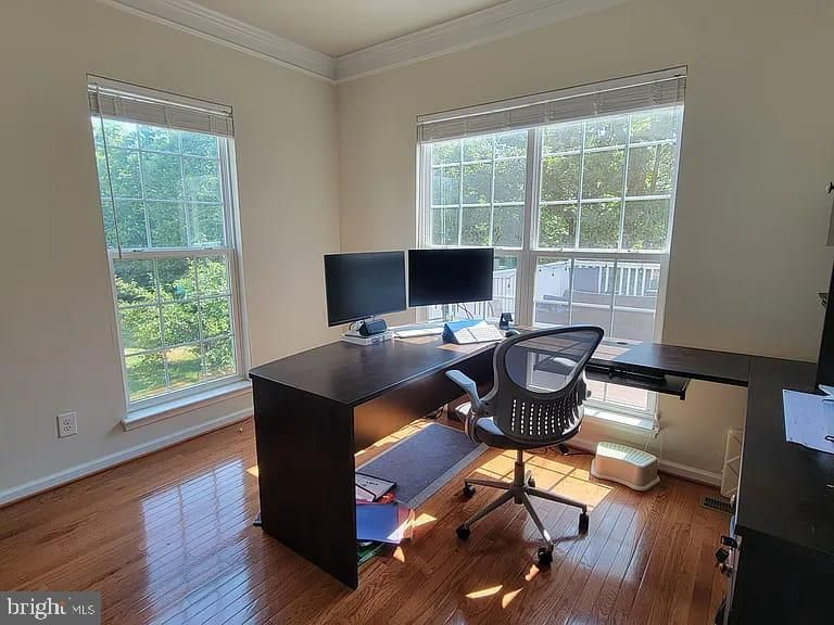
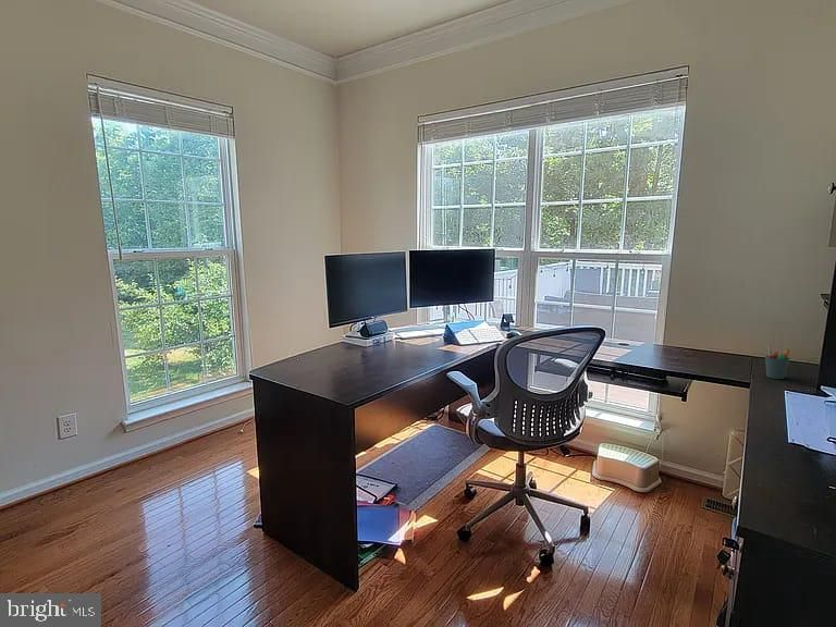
+ pen holder [764,343,791,380]
